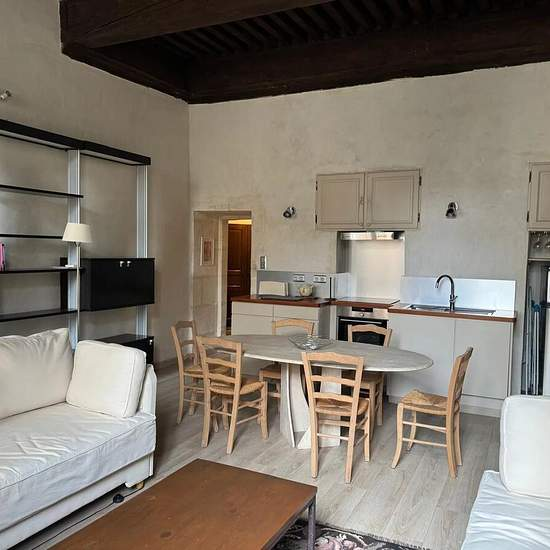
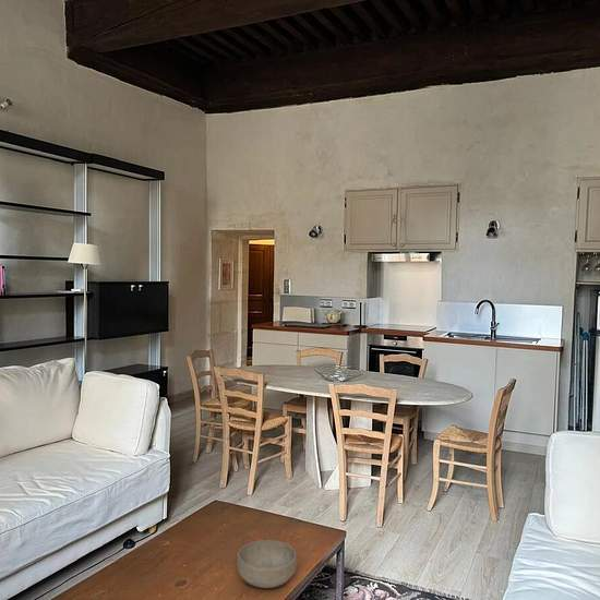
+ bowl [236,539,298,589]
